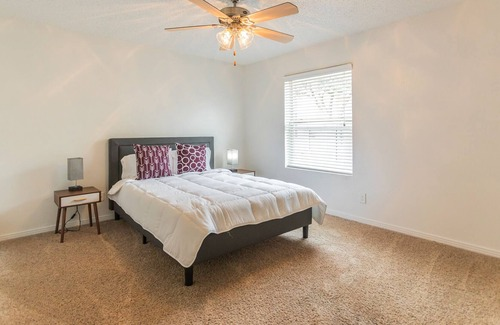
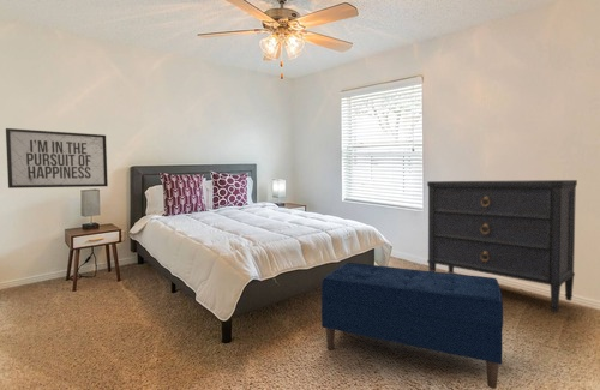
+ bench [320,262,504,390]
+ dresser [426,179,578,314]
+ mirror [5,127,109,190]
